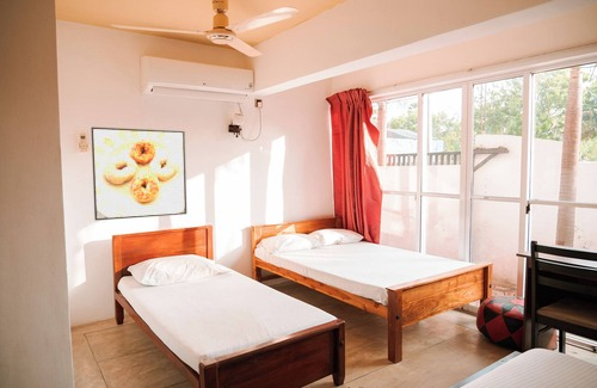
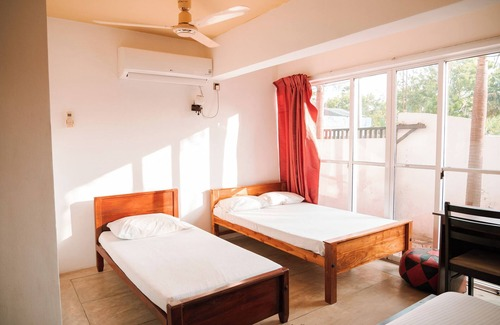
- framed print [90,127,187,221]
